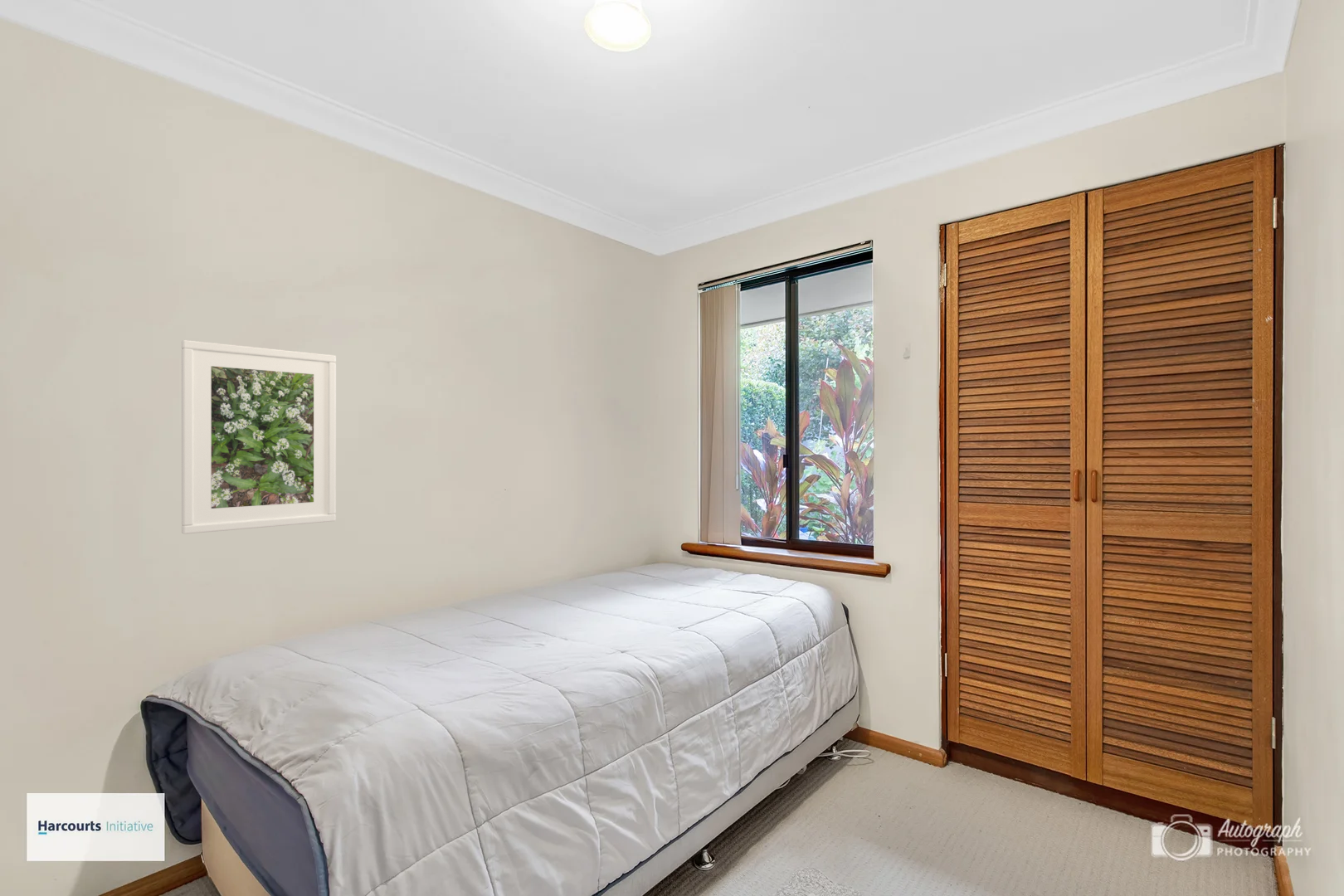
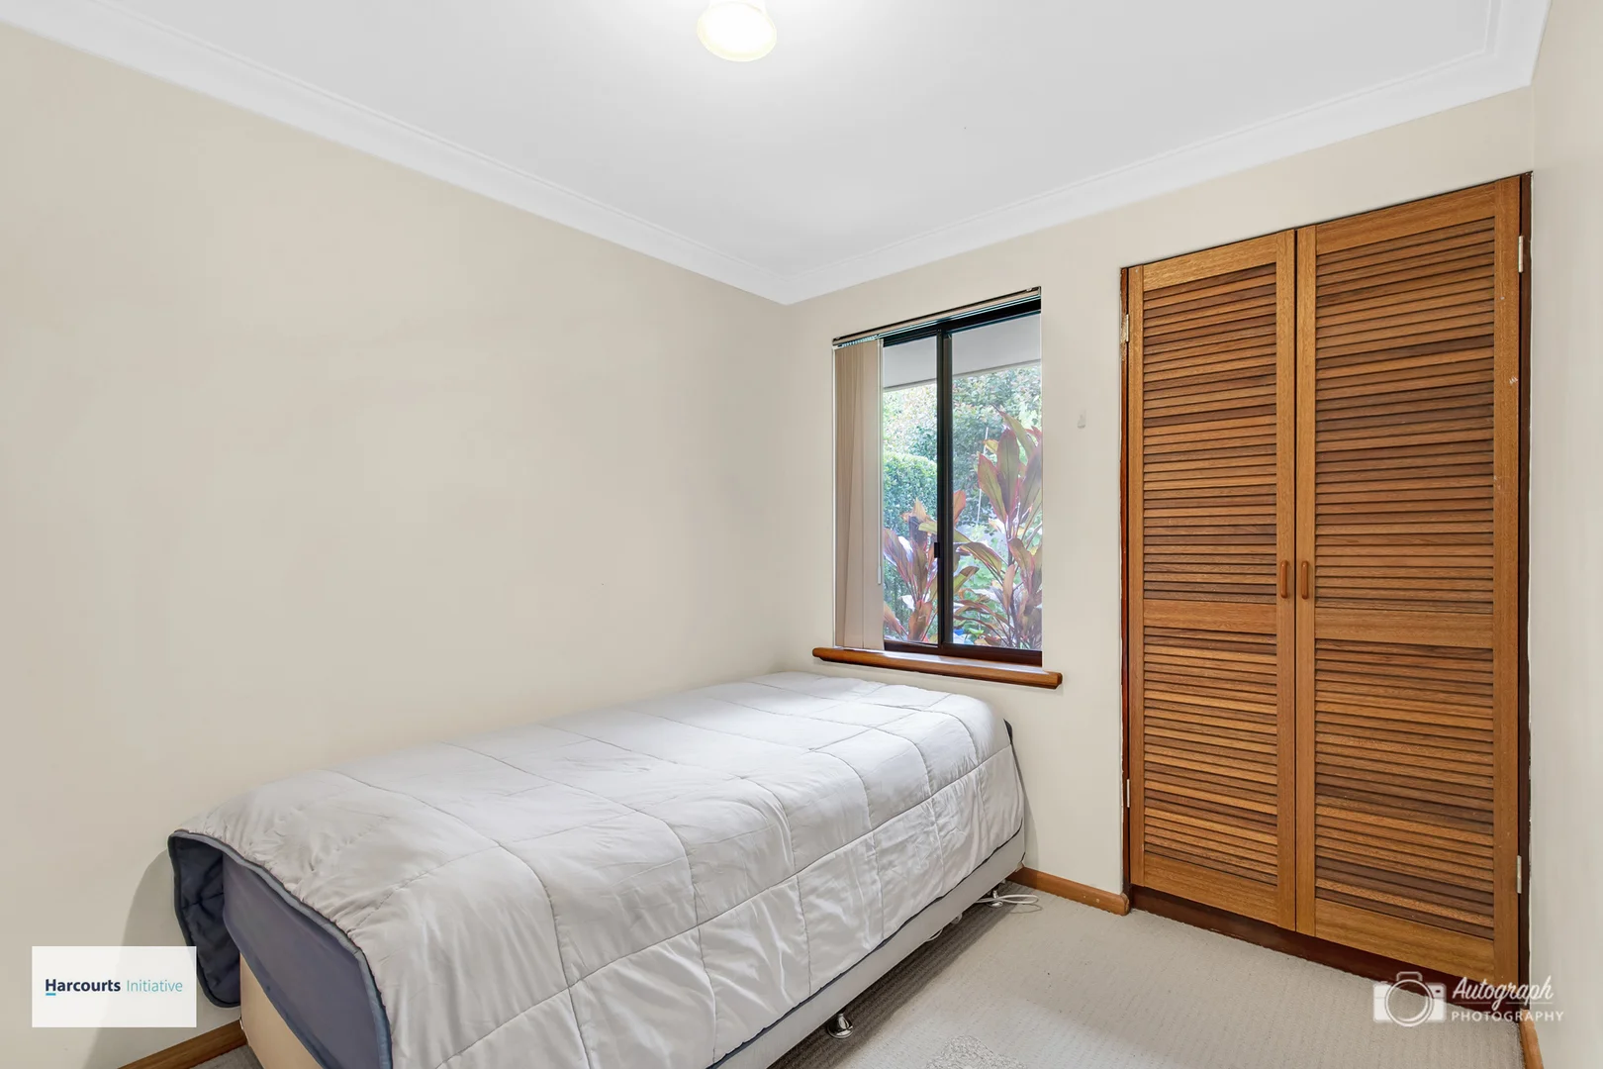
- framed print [181,339,337,535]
